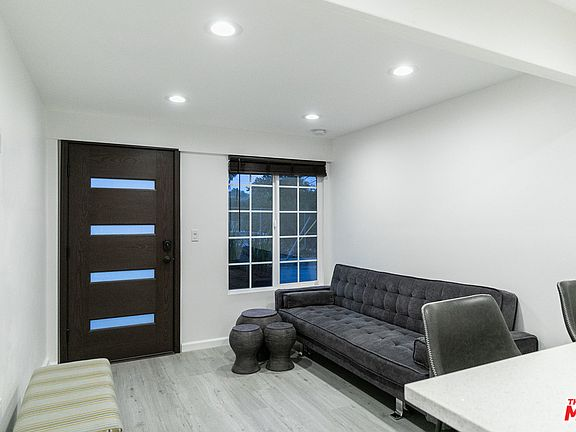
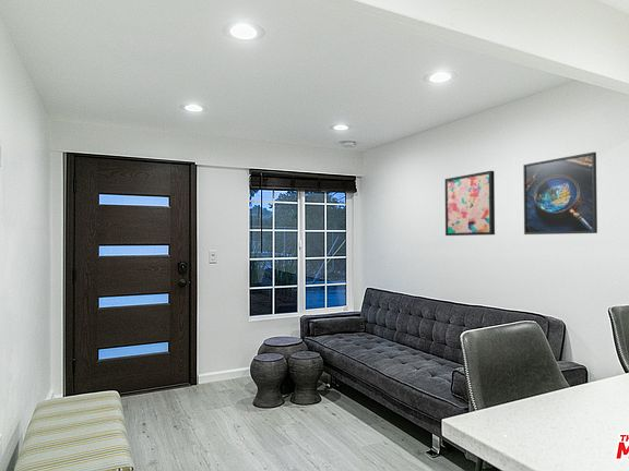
+ wall art [444,170,496,237]
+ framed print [522,152,598,235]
